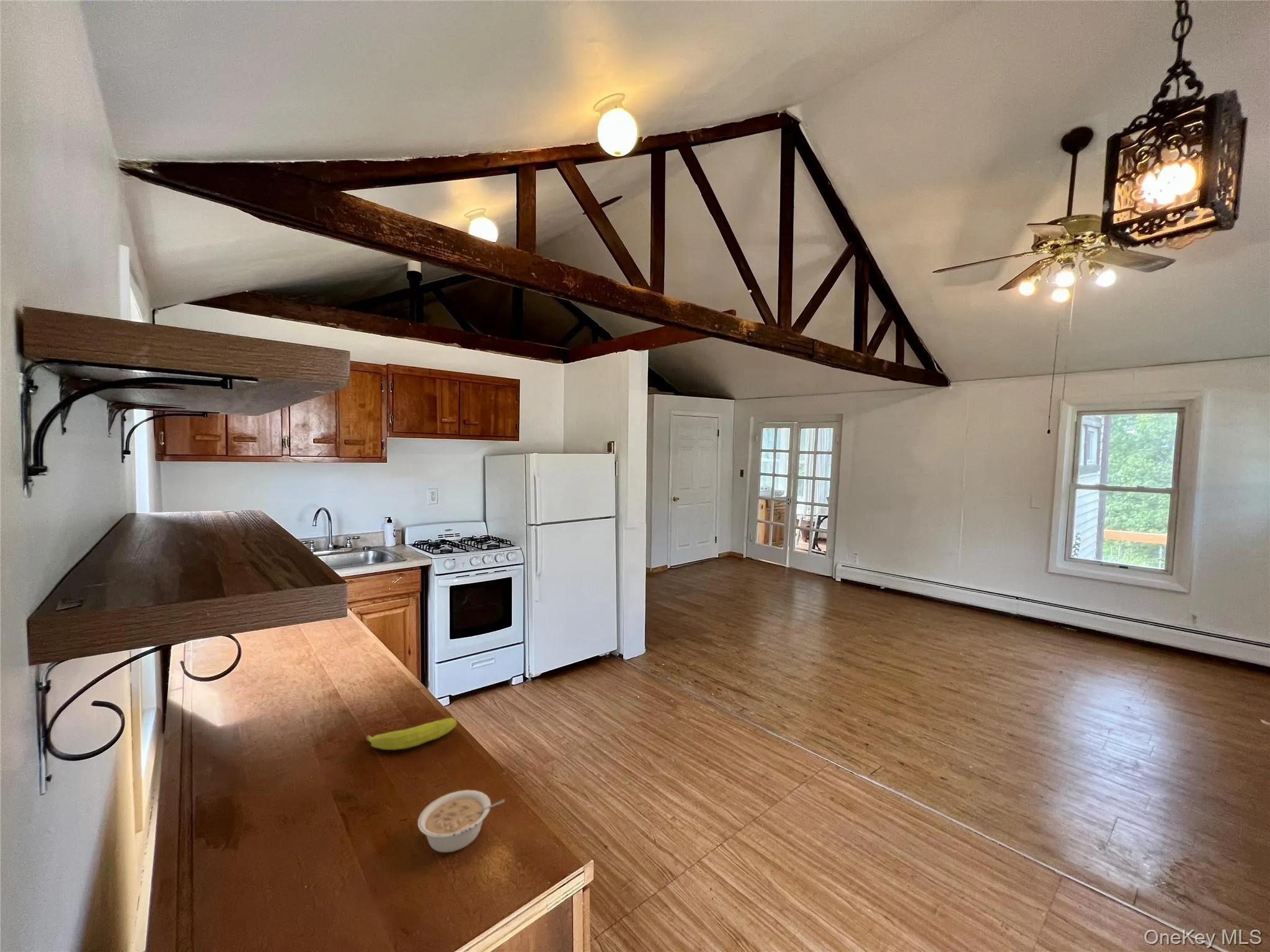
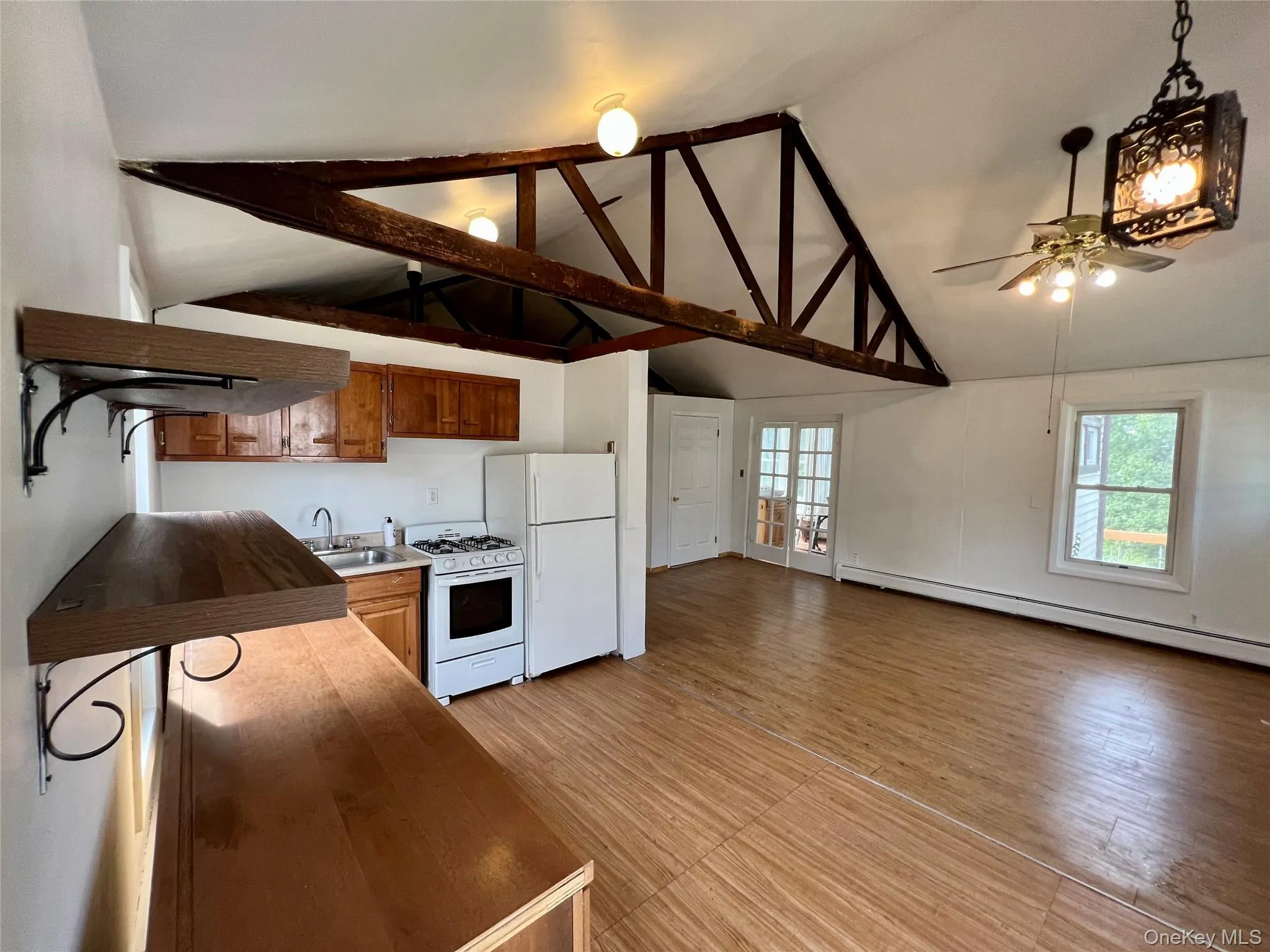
- legume [417,790,505,853]
- fruit [365,717,458,751]
